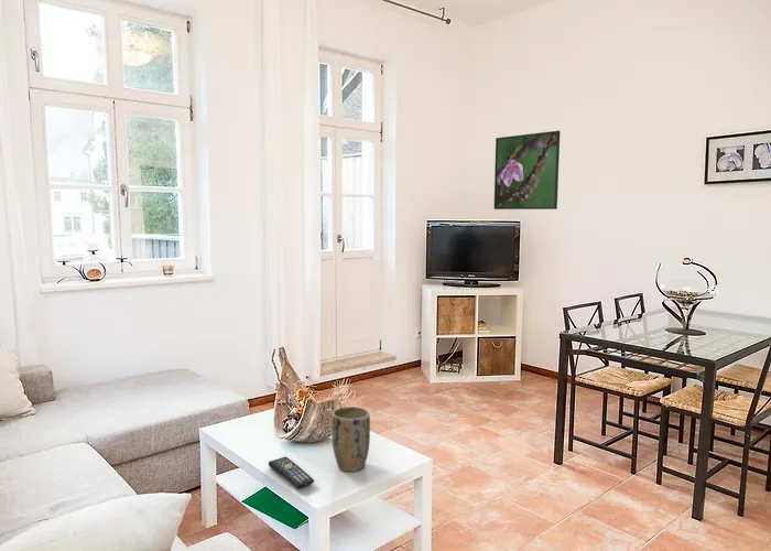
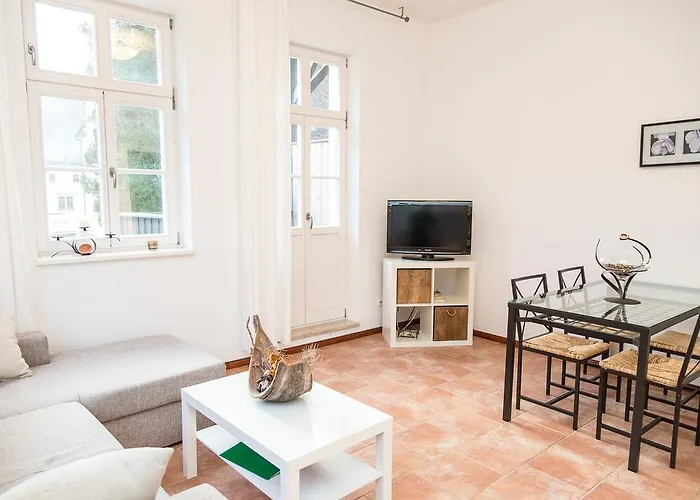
- remote control [268,455,315,489]
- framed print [493,130,562,210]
- plant pot [330,406,371,473]
